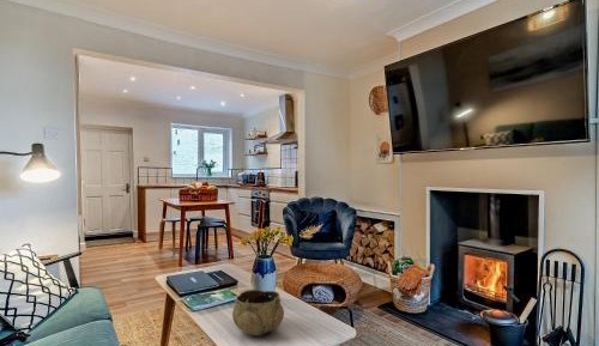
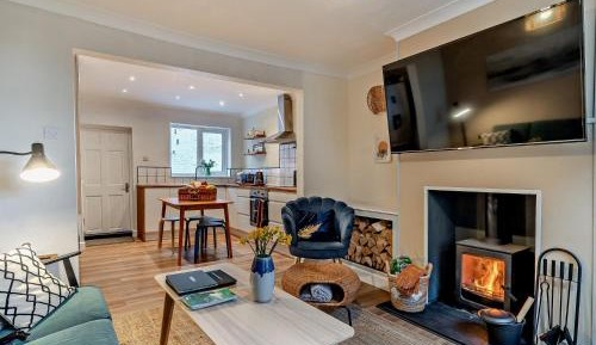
- decorative bowl [231,289,285,336]
